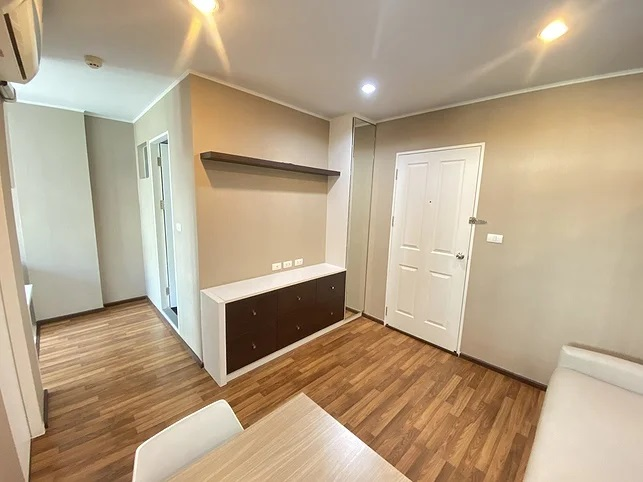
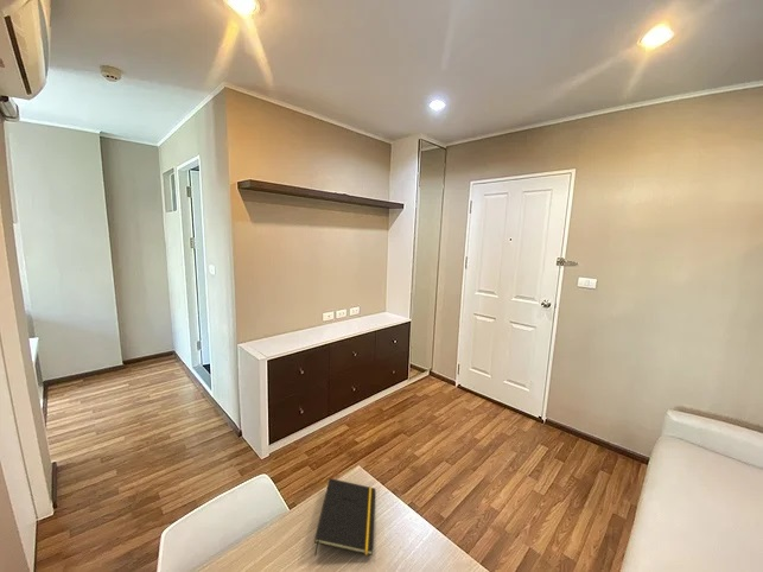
+ notepad [313,477,376,557]
